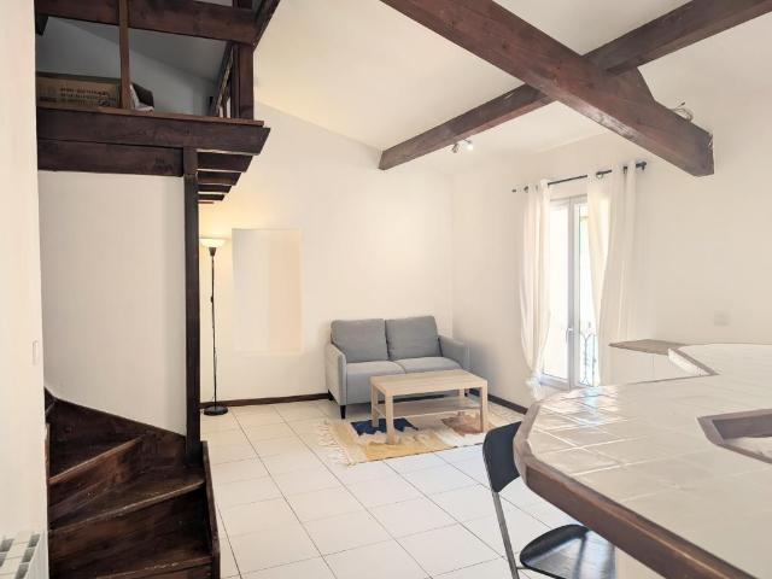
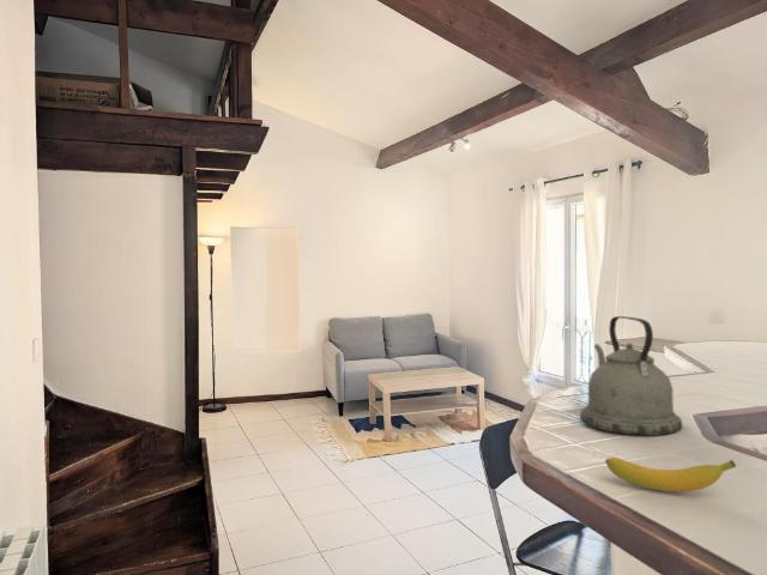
+ banana [604,456,737,492]
+ kettle [579,315,683,437]
